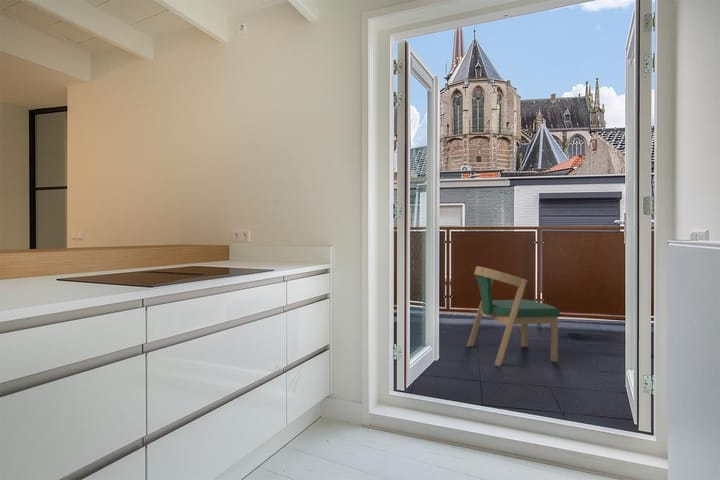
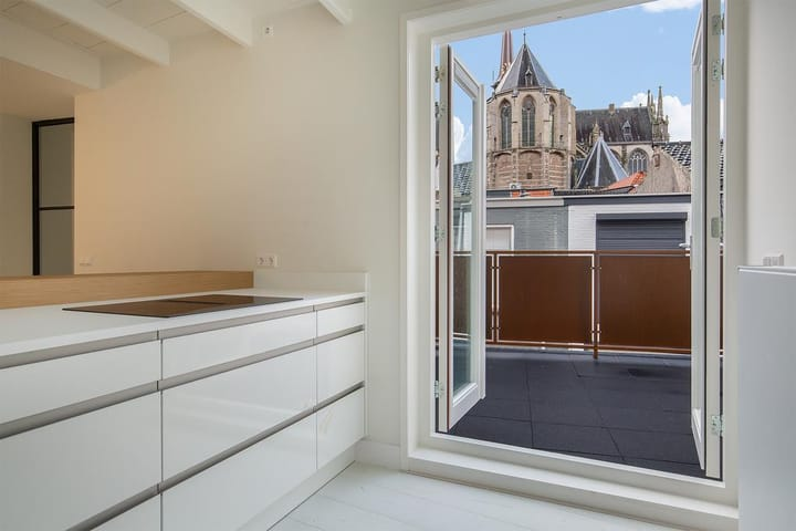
- dining chair [466,265,561,367]
